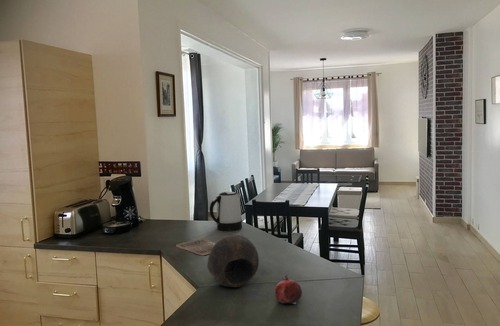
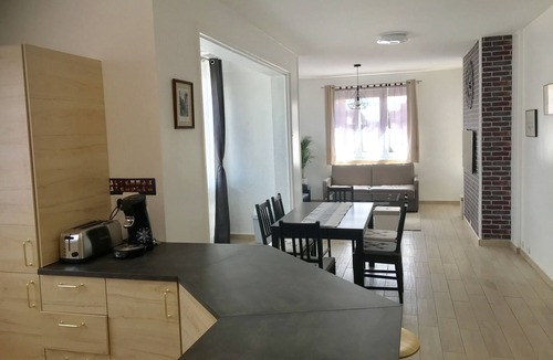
- fruit [274,273,303,305]
- home sign [175,238,217,256]
- bowl [206,233,260,288]
- kettle [209,191,243,232]
